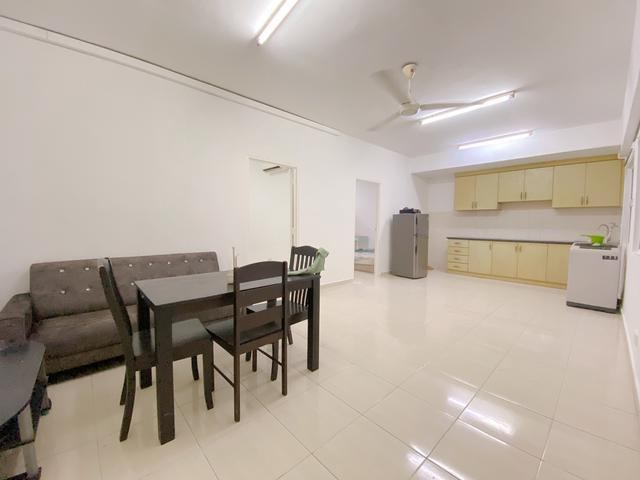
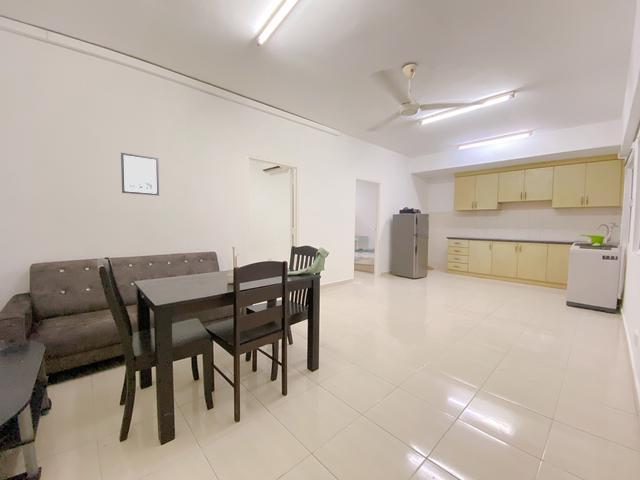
+ wall art [120,152,160,197]
